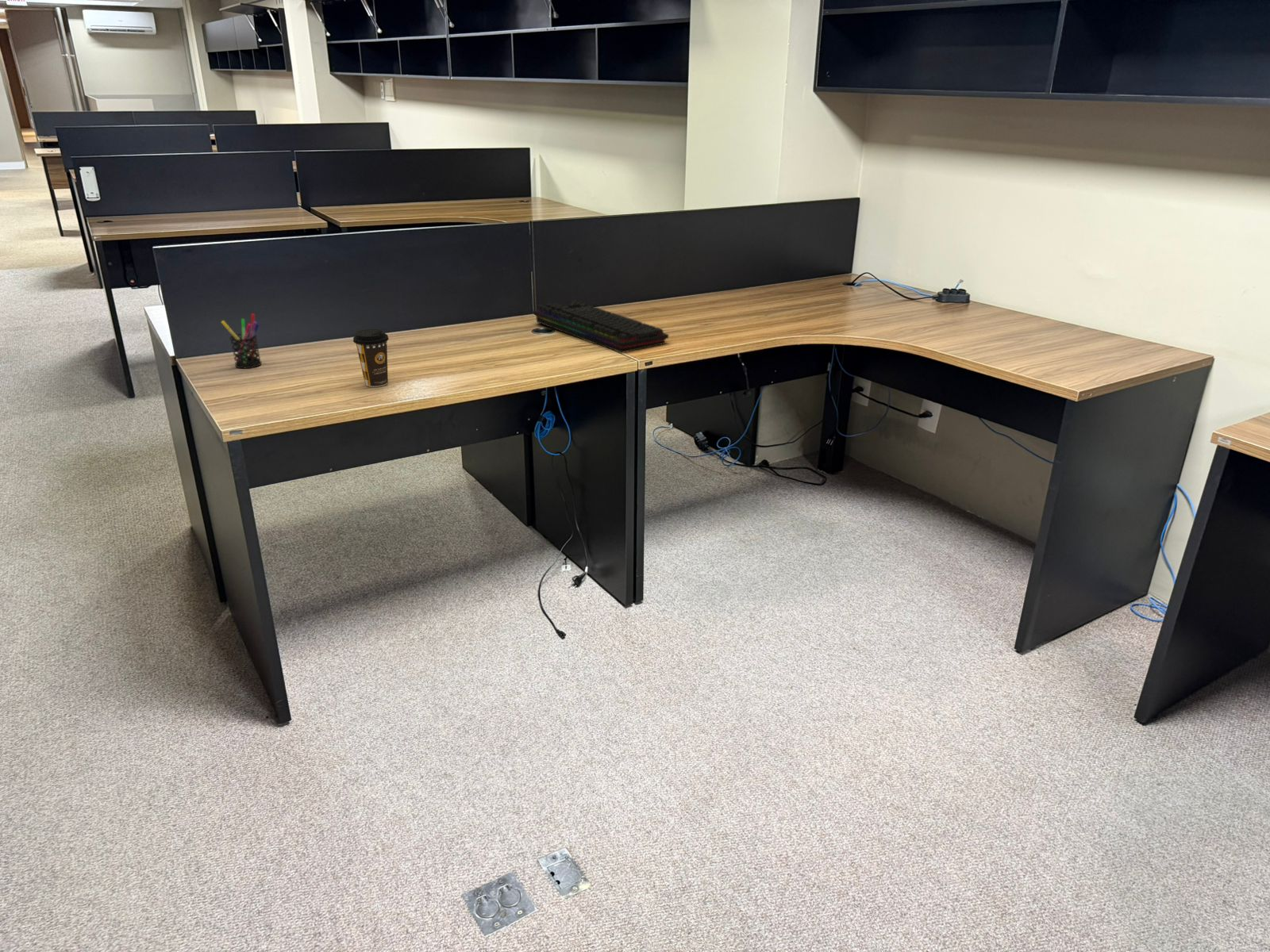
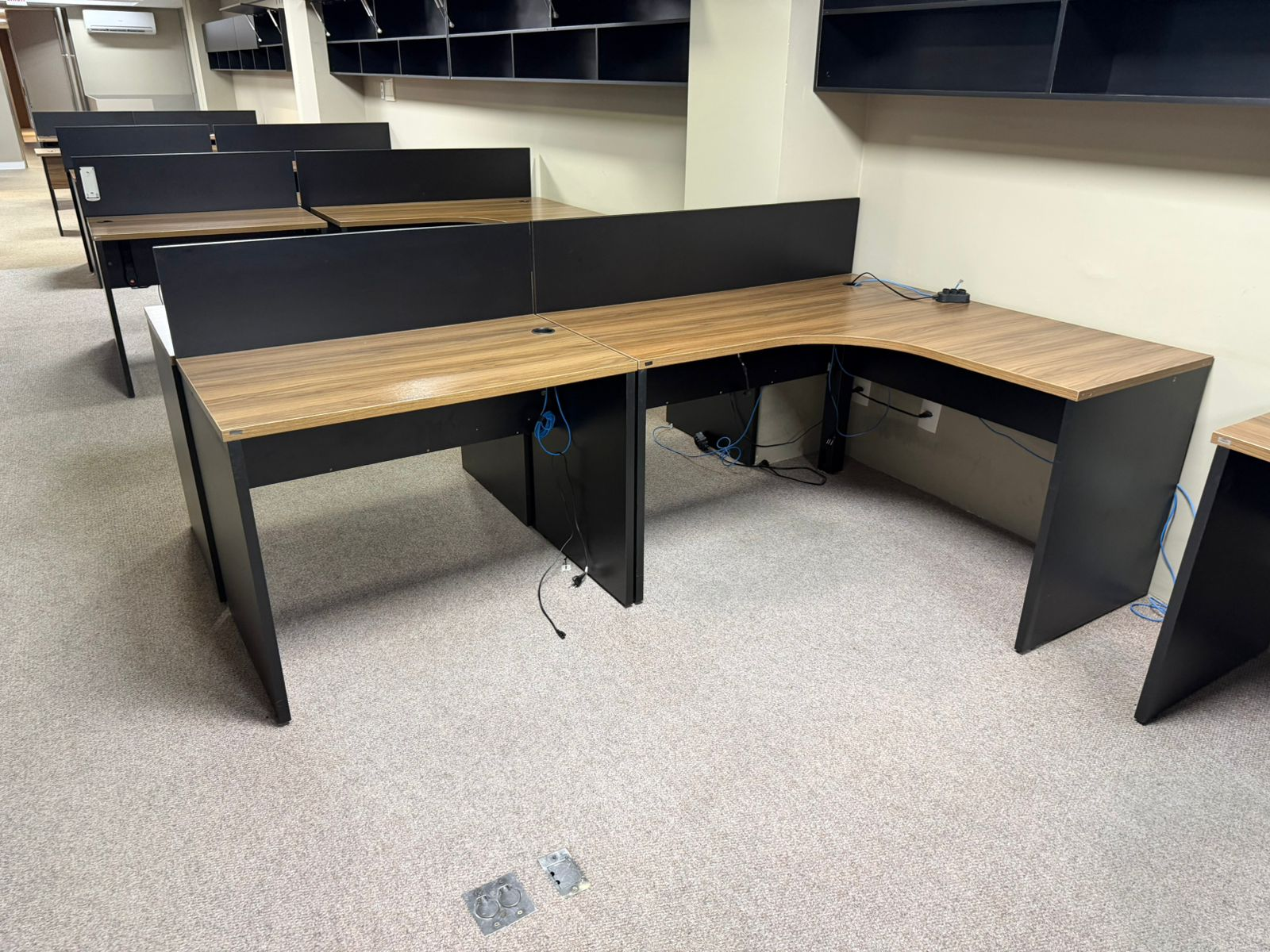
- pen holder [221,313,263,369]
- keyboard [532,300,670,354]
- coffee cup [352,328,390,388]
